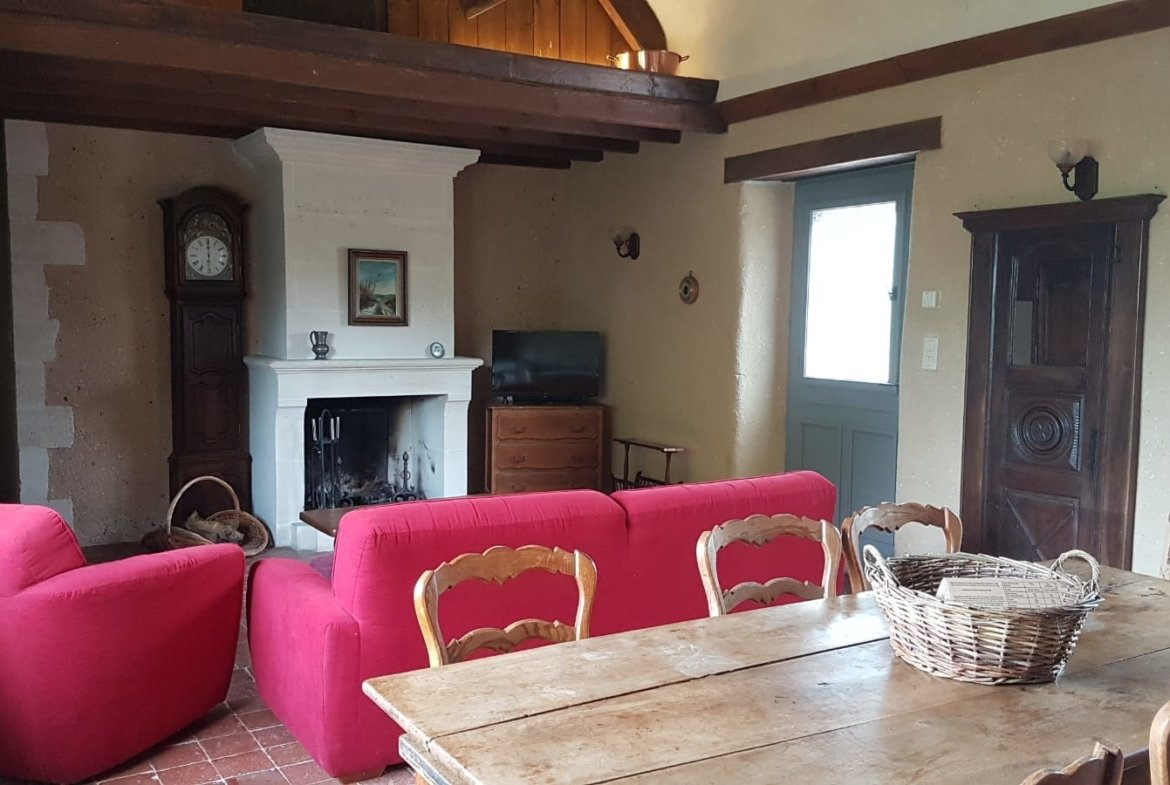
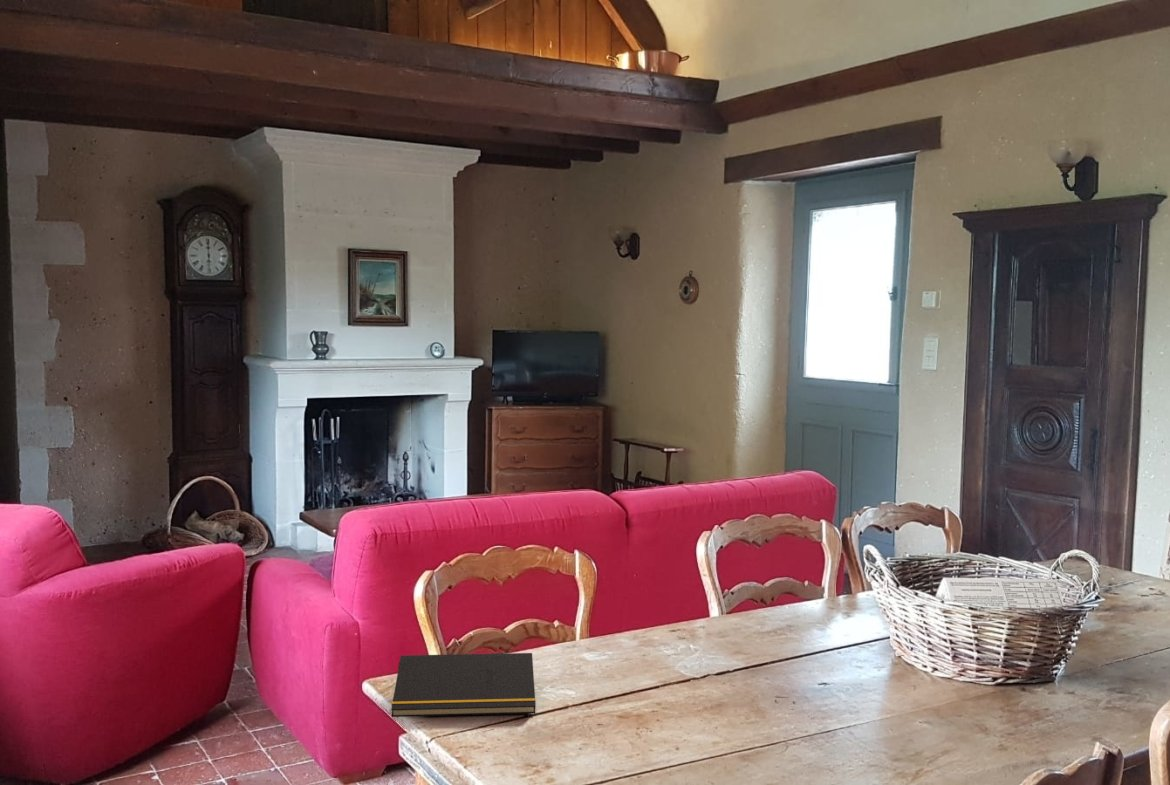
+ notepad [390,652,537,718]
